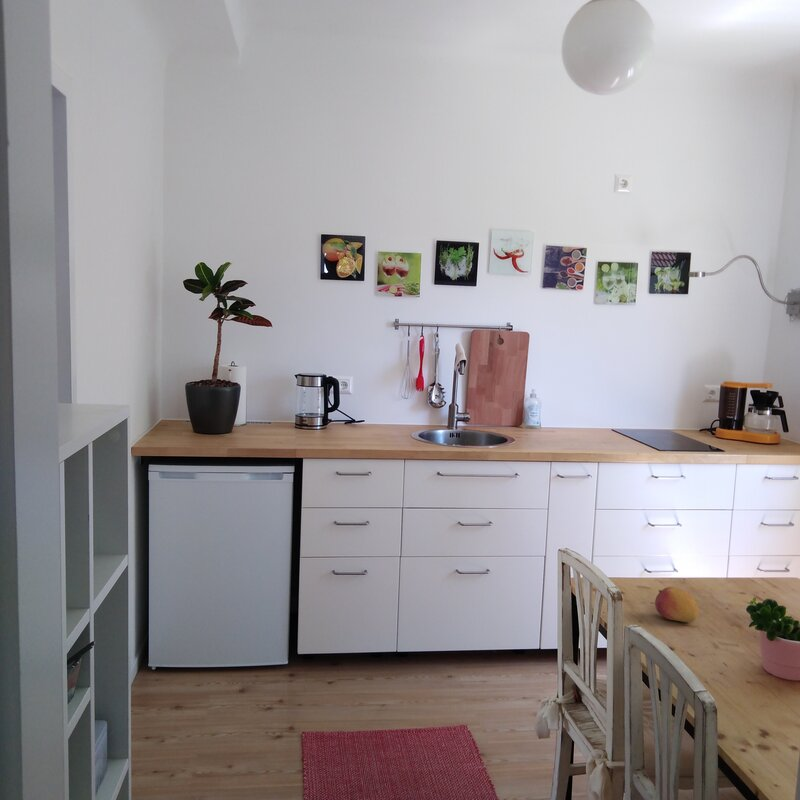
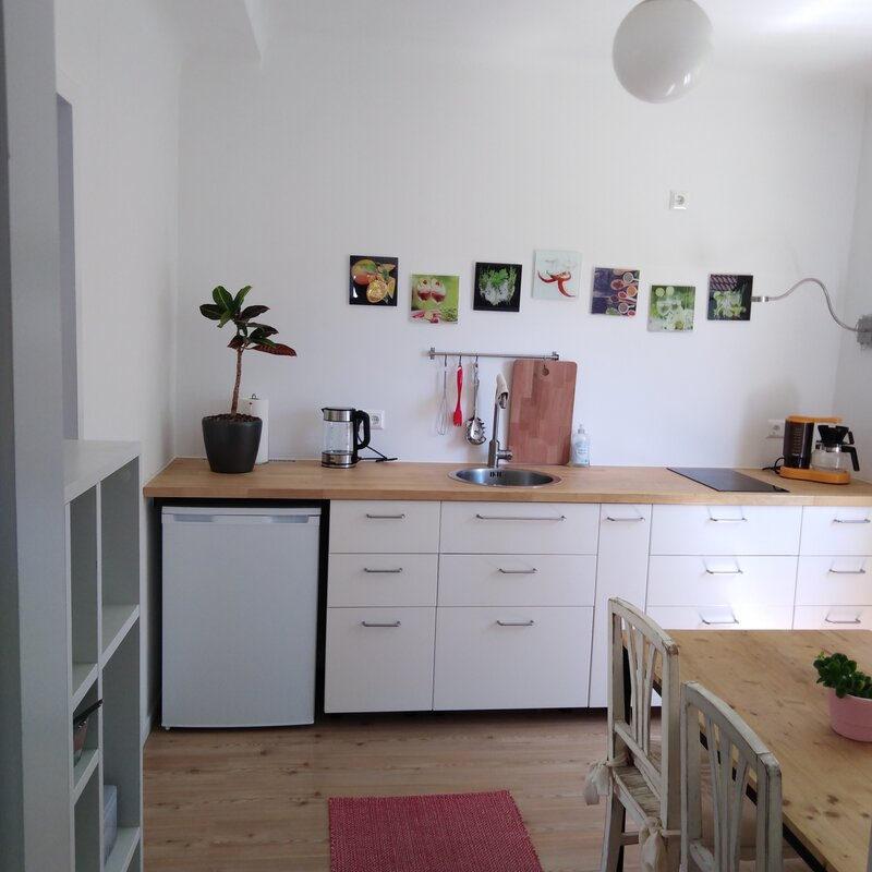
- fruit [654,586,700,623]
